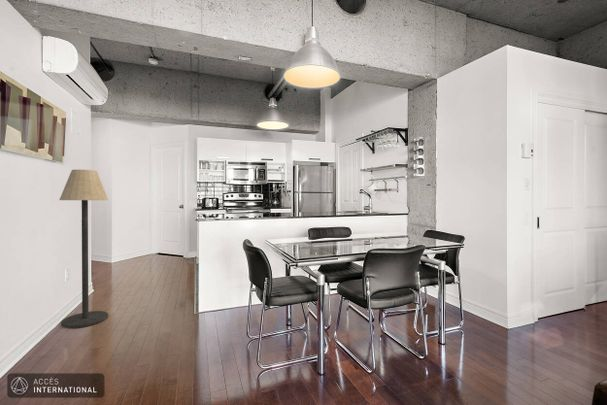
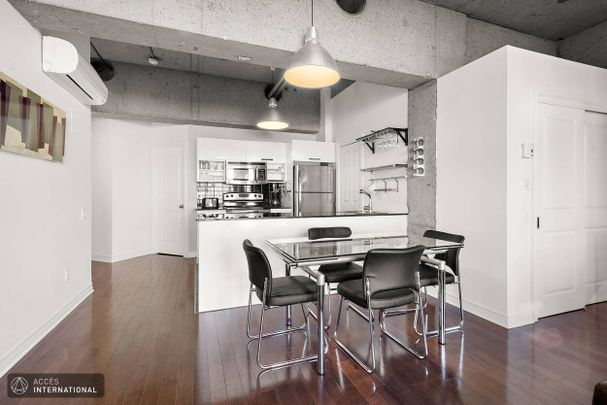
- floor lamp [58,169,109,329]
